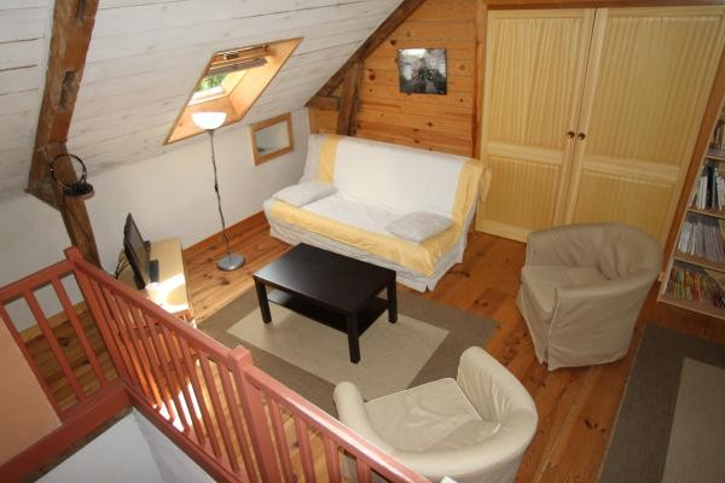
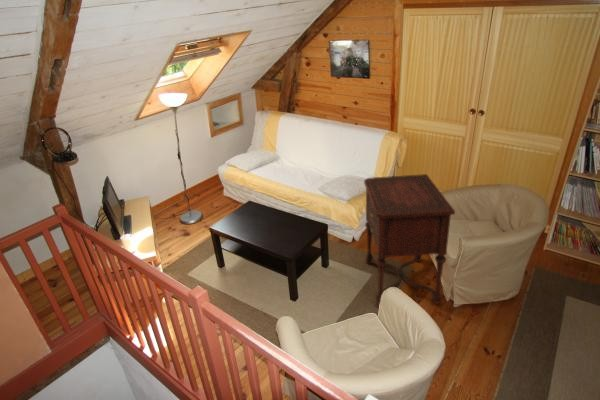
+ side table [363,173,456,307]
